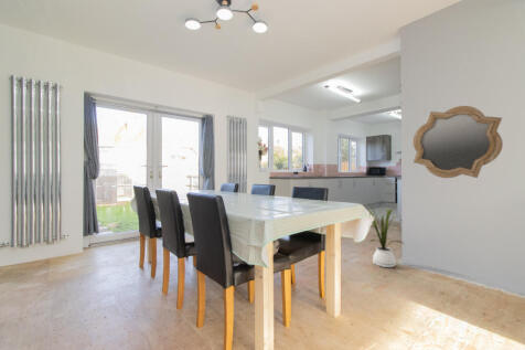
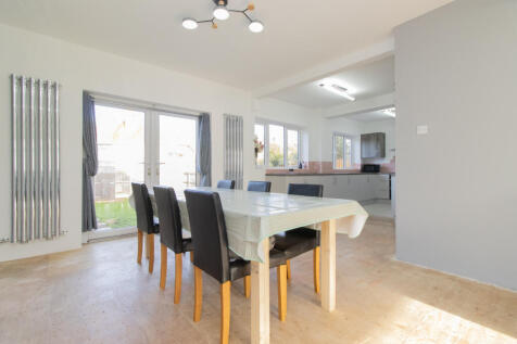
- house plant [363,200,405,268]
- mirror [411,105,504,179]
